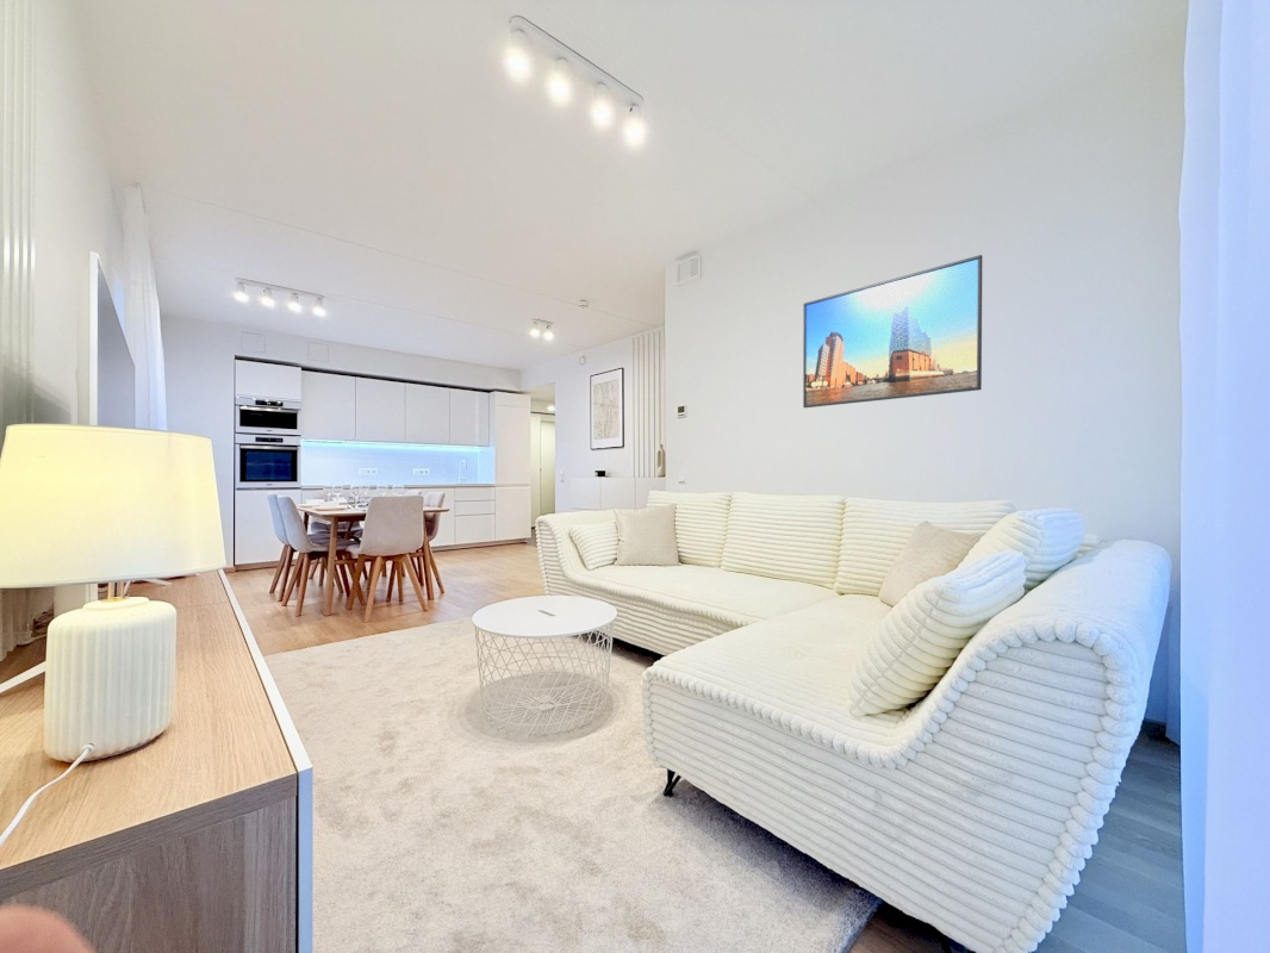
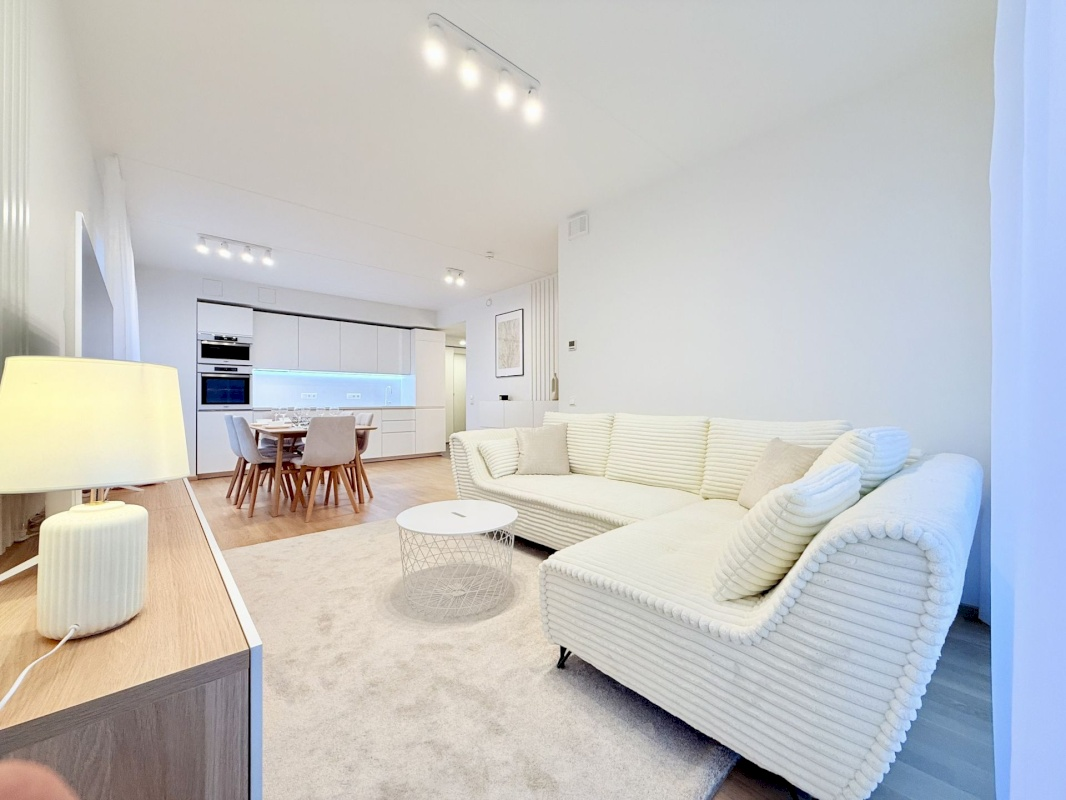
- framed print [802,254,983,409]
